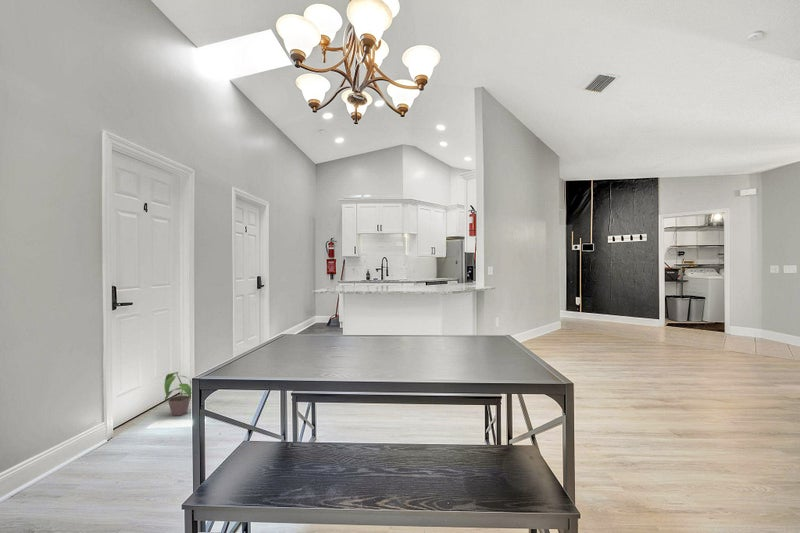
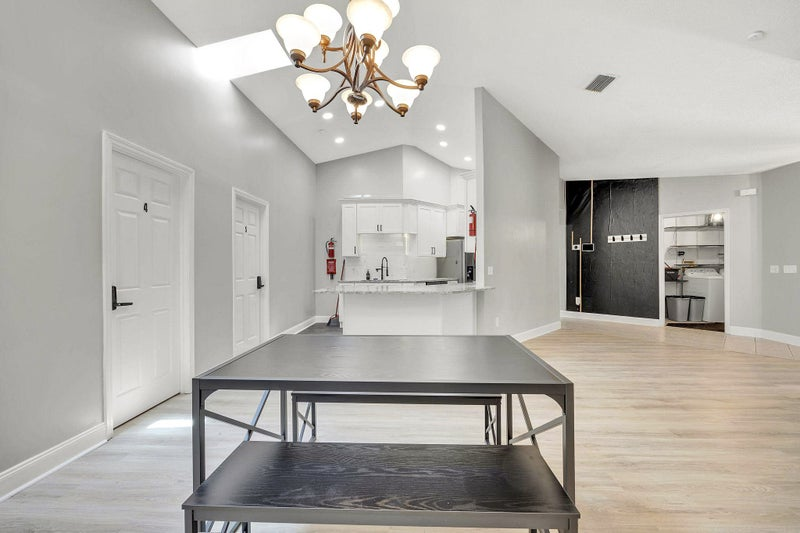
- potted plant [163,371,192,417]
